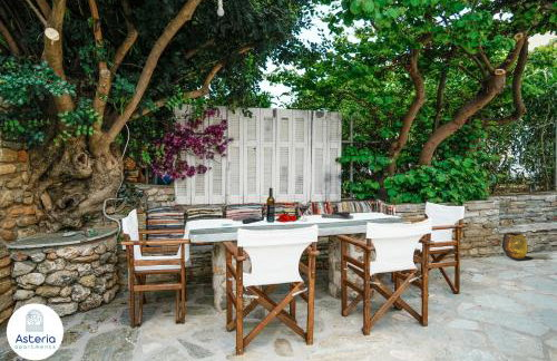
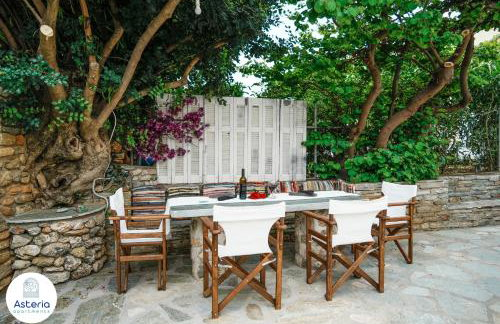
- planter pot [501,232,535,262]
